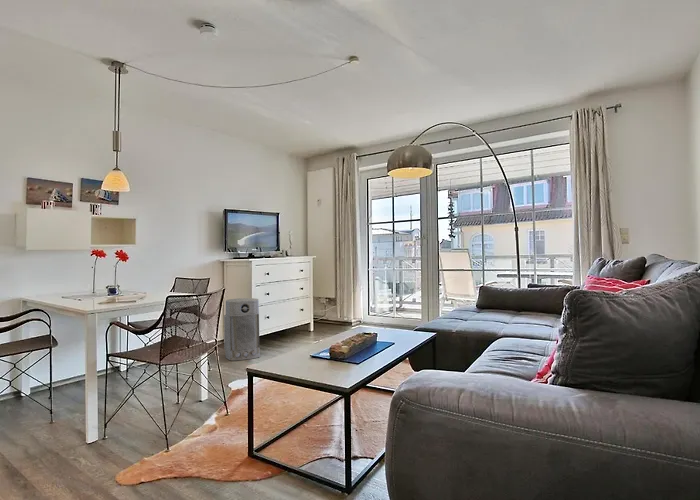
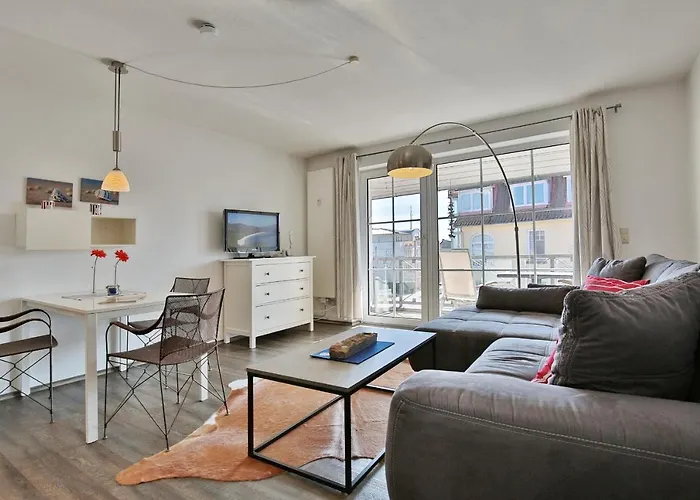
- air purifier [223,297,261,362]
